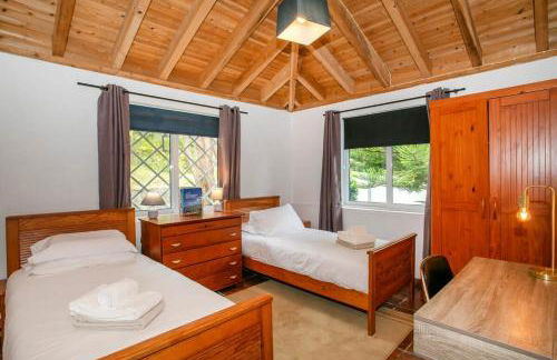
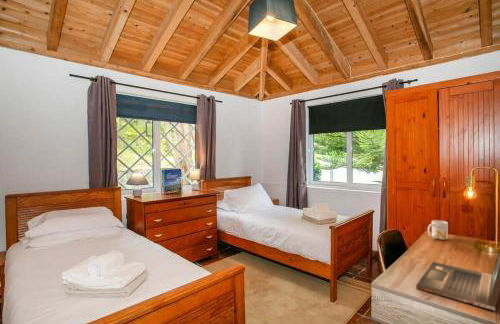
+ laptop [415,248,500,311]
+ mug [427,219,449,241]
